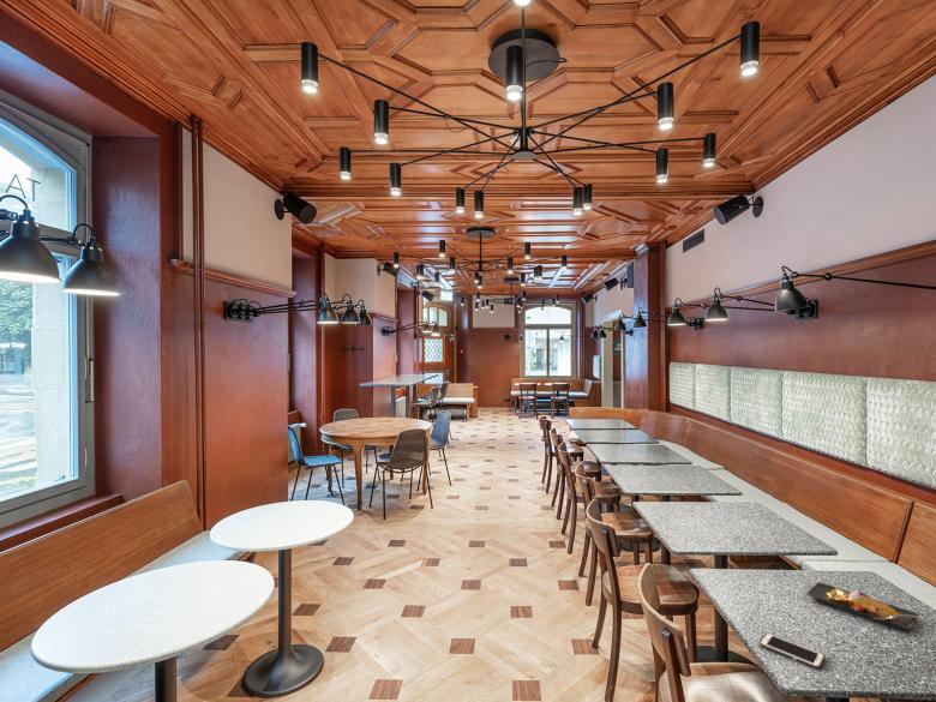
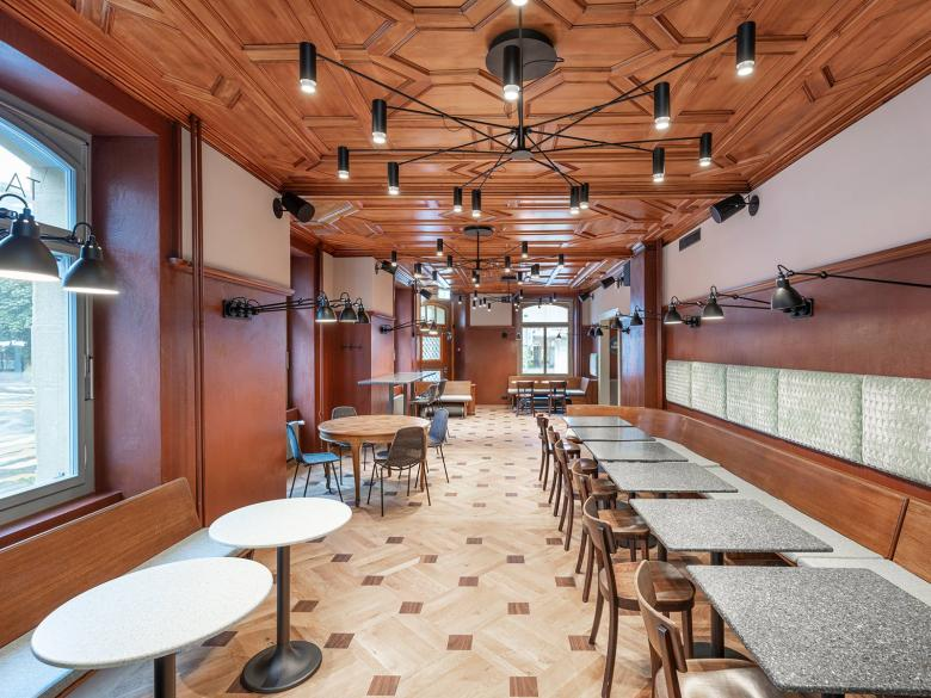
- plate [805,581,923,631]
- cell phone [758,631,826,671]
